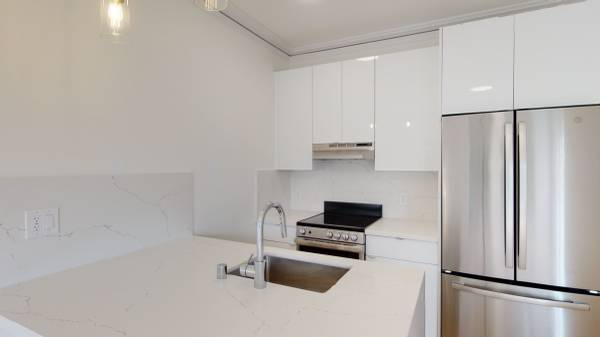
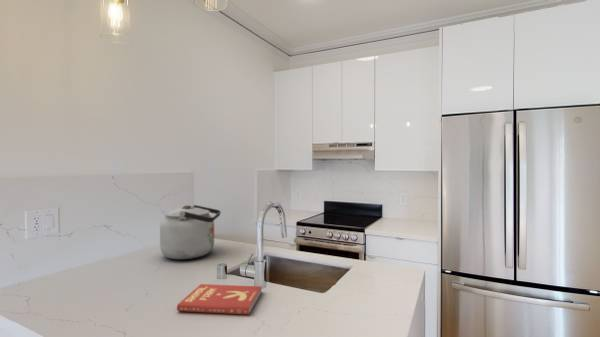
+ book [176,283,263,316]
+ kettle [159,204,222,260]
